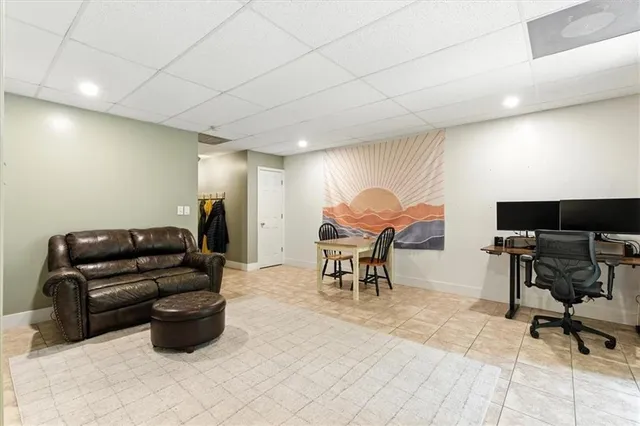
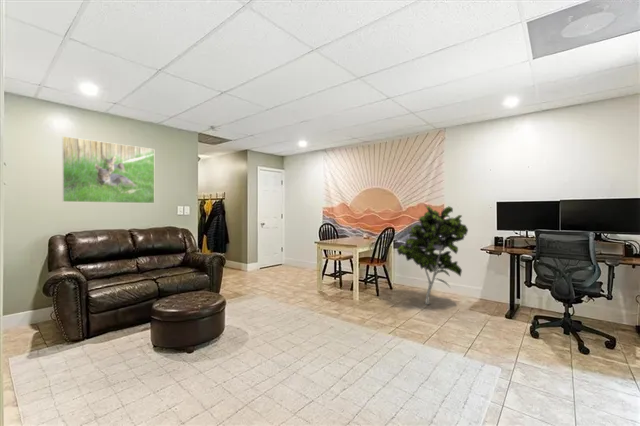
+ indoor plant [396,205,469,306]
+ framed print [61,135,155,204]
